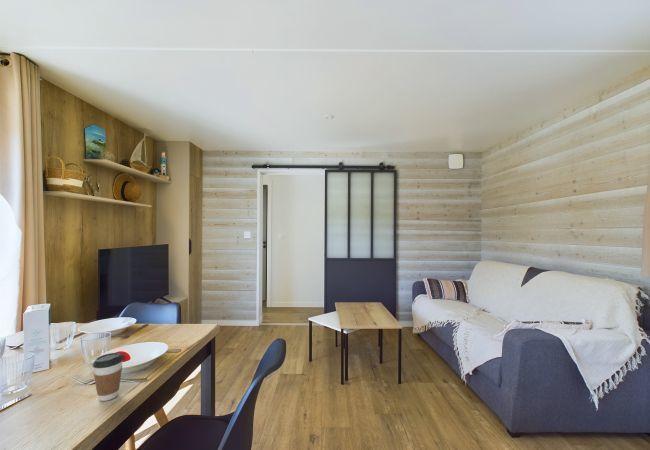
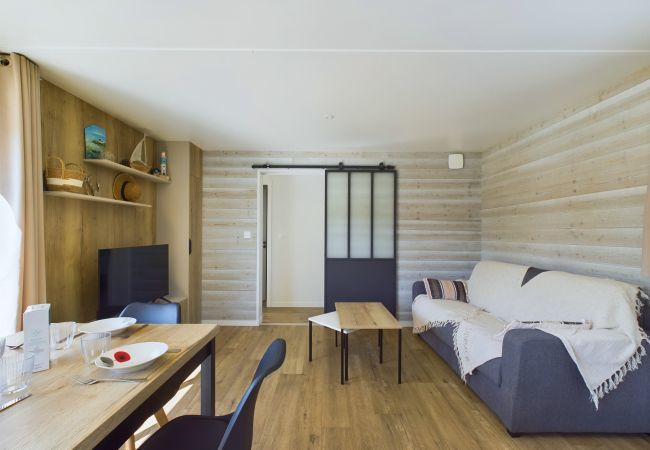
- coffee cup [92,352,124,402]
